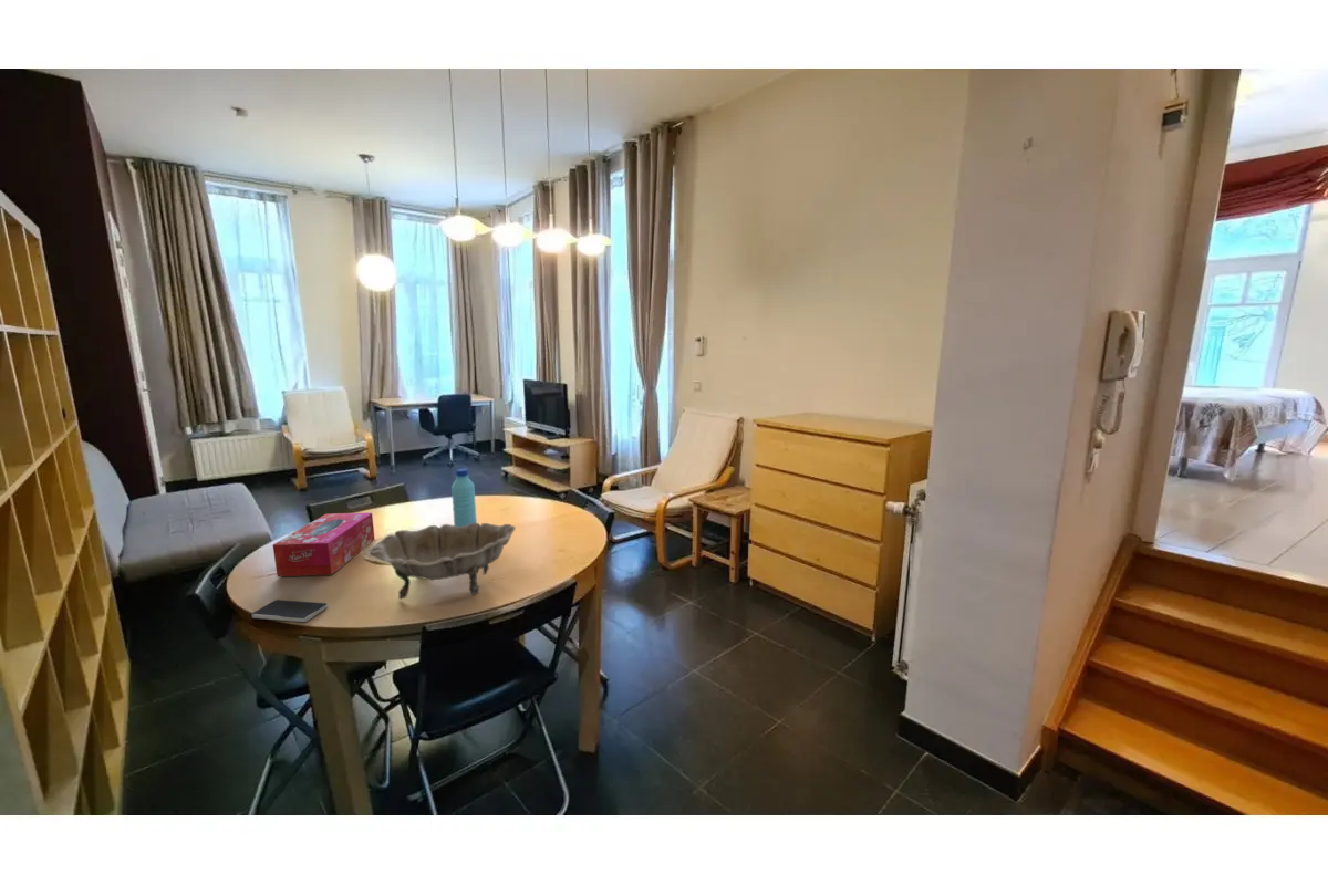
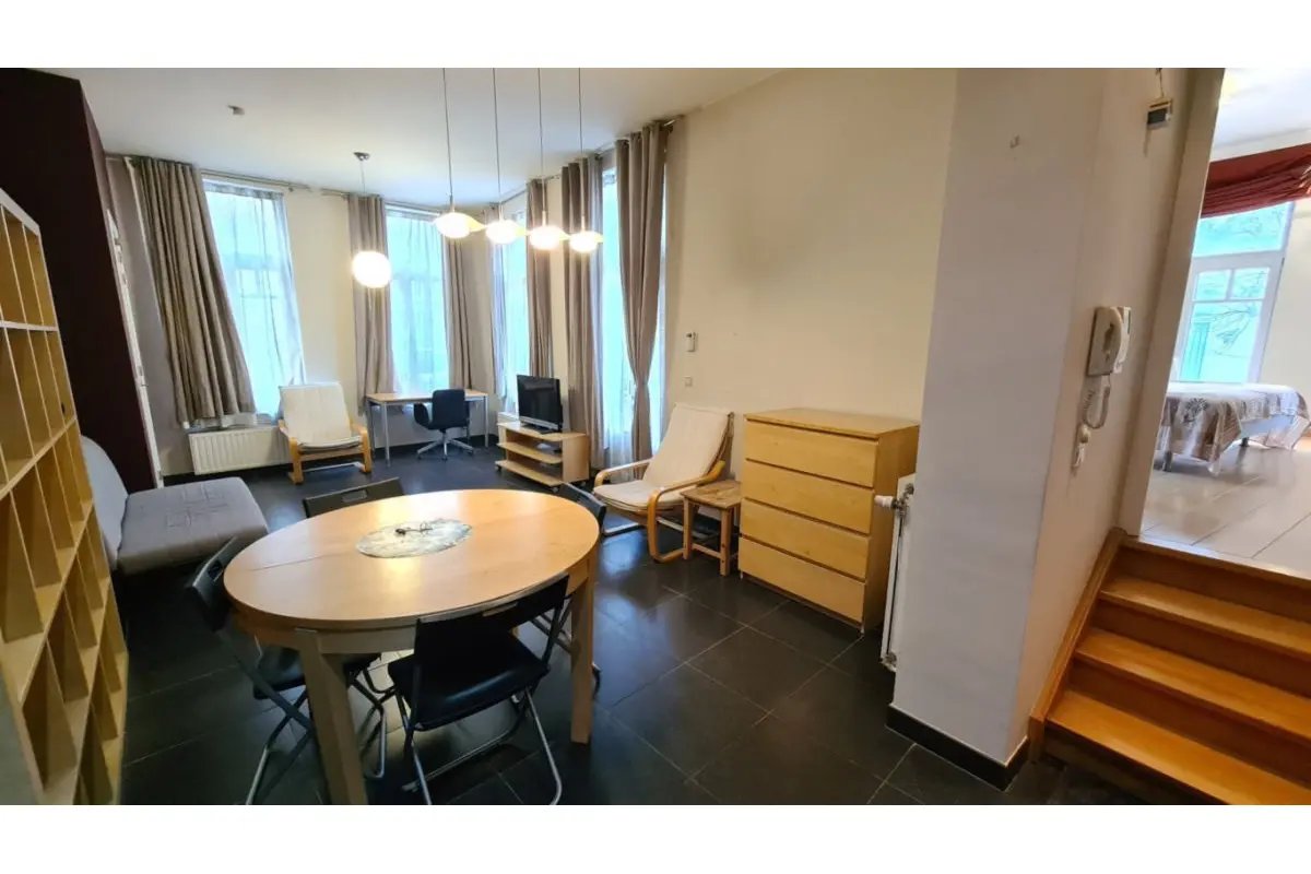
- water bottle [450,468,478,527]
- smartphone [251,598,329,623]
- tissue box [272,511,375,577]
- decorative bowl [367,522,516,600]
